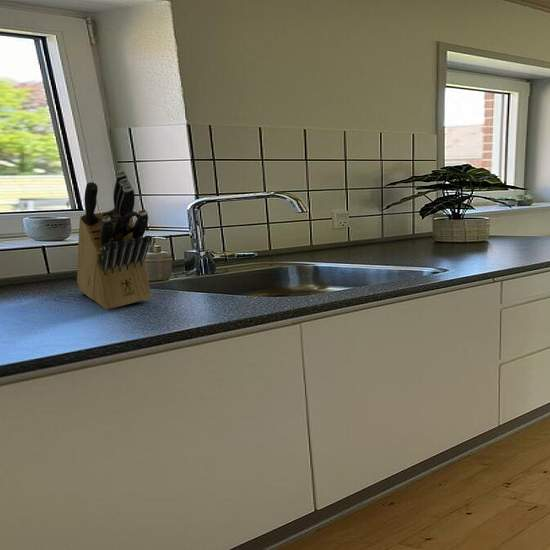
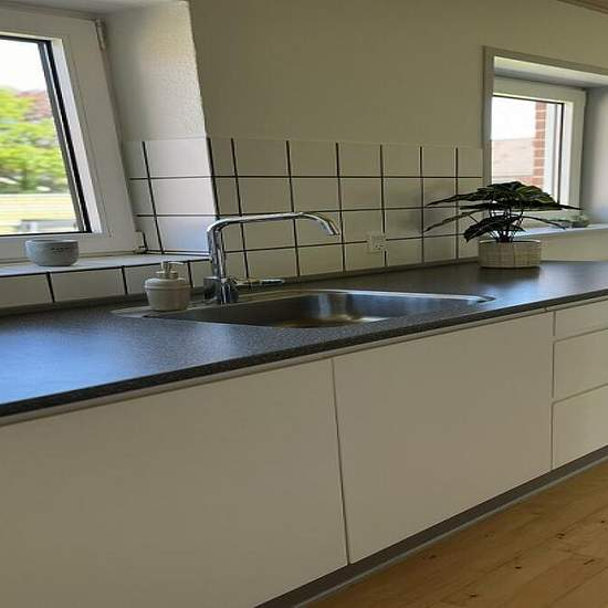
- knife block [76,169,152,310]
